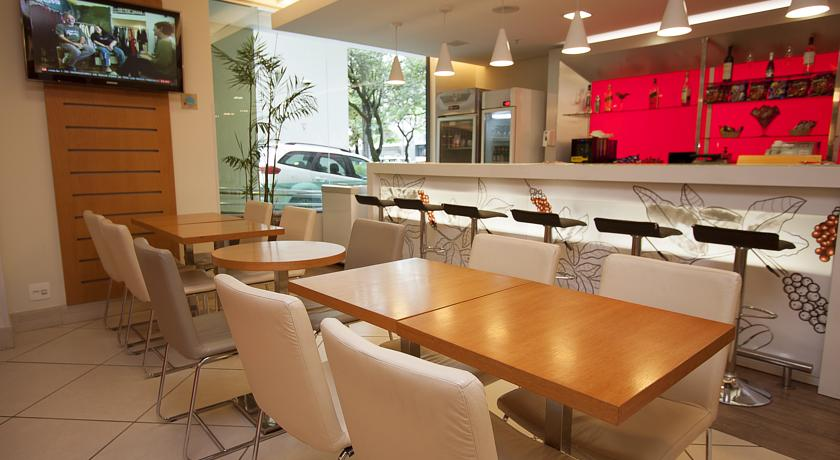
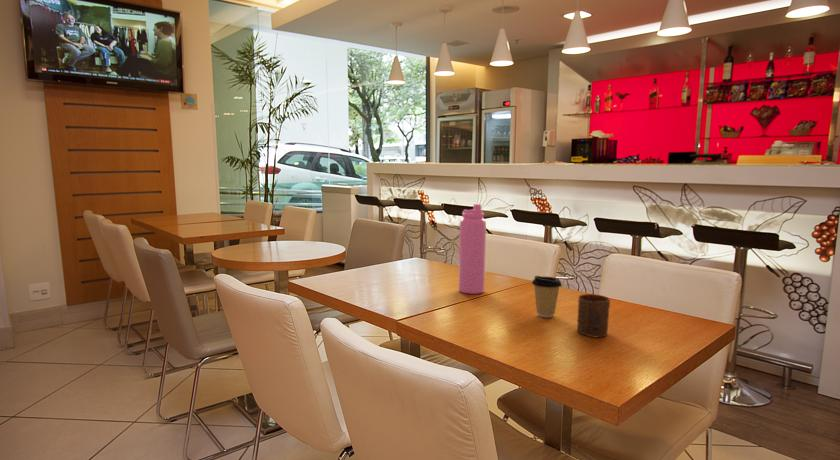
+ water bottle [458,203,487,295]
+ coffee cup [531,275,563,318]
+ cup [576,293,611,338]
